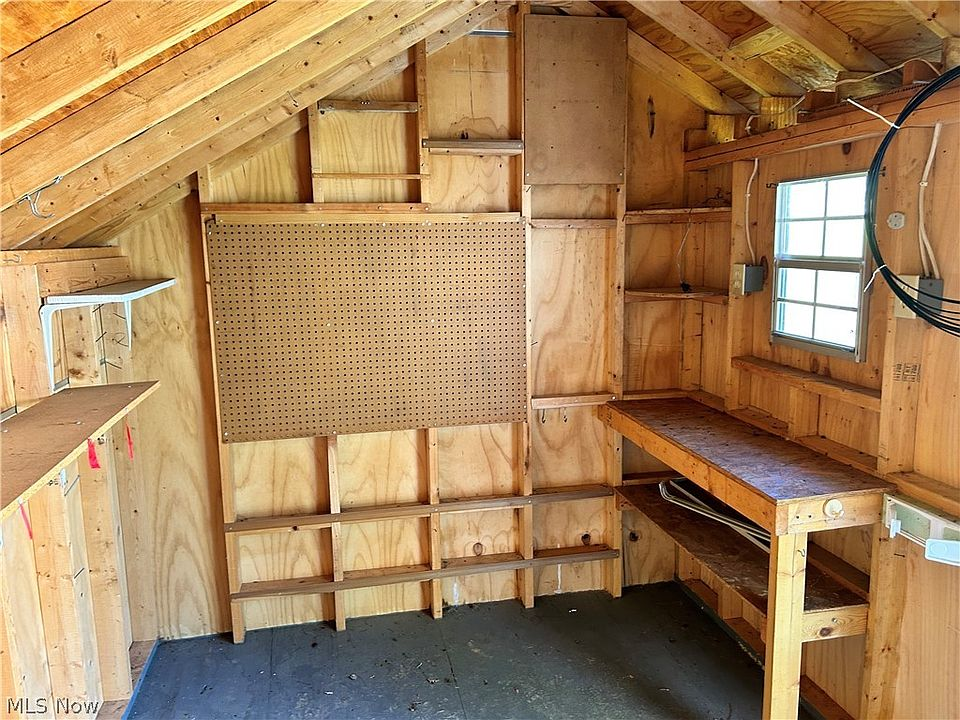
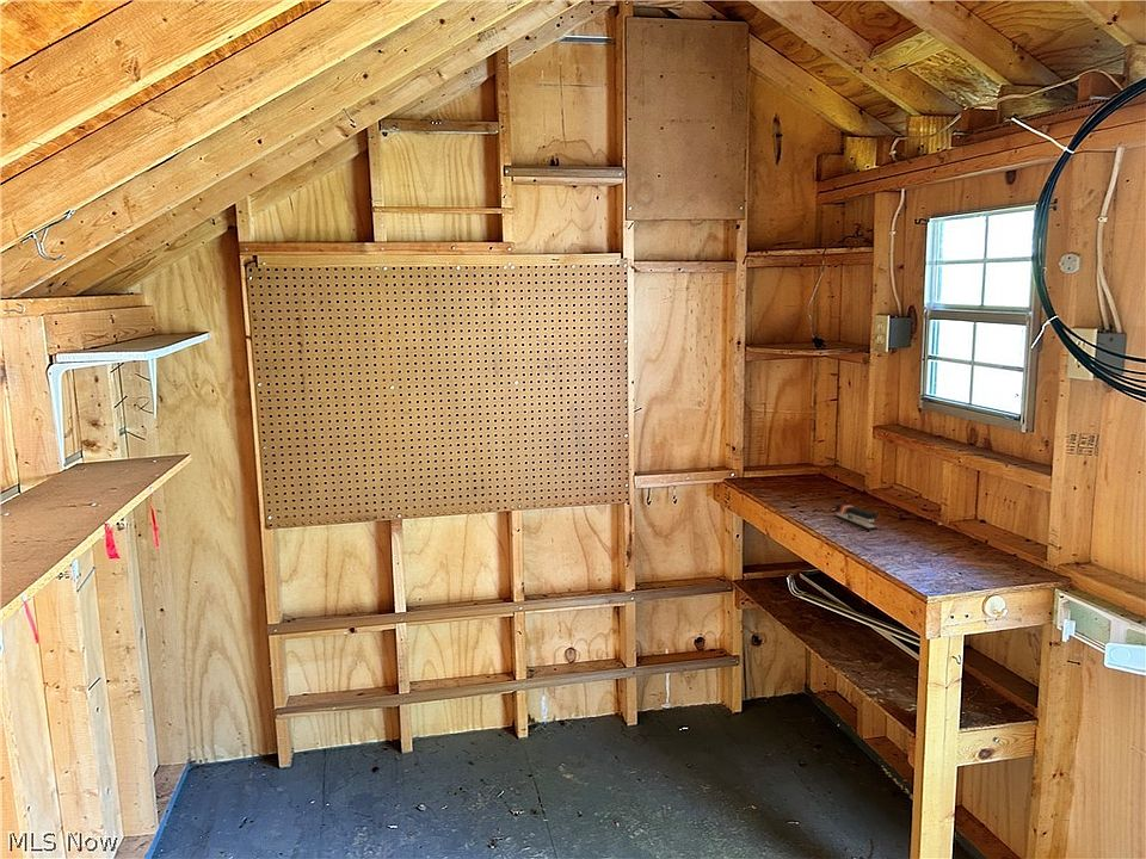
+ stapler [833,502,879,531]
